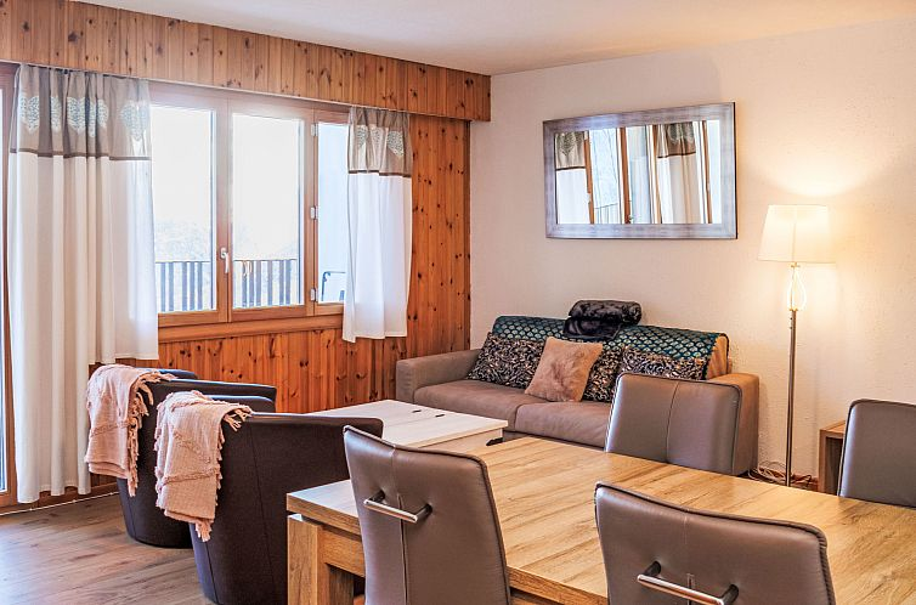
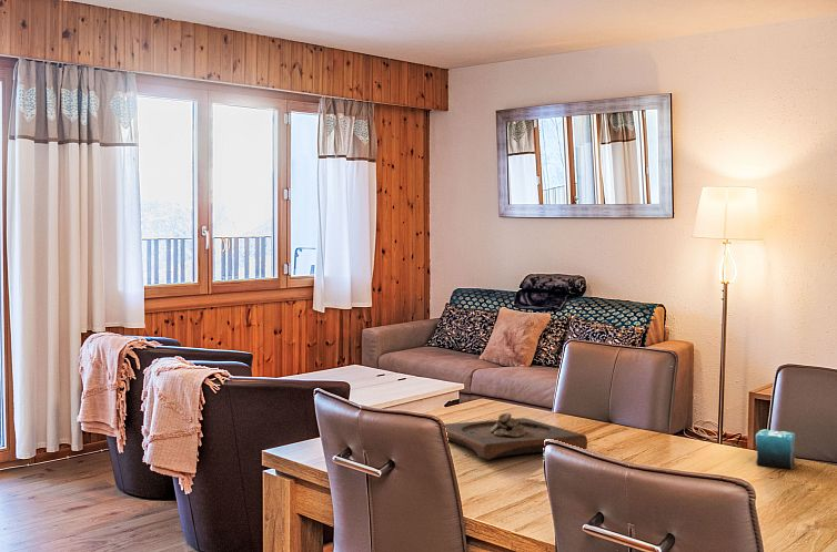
+ wooden tray [444,412,588,461]
+ candle [755,428,796,470]
